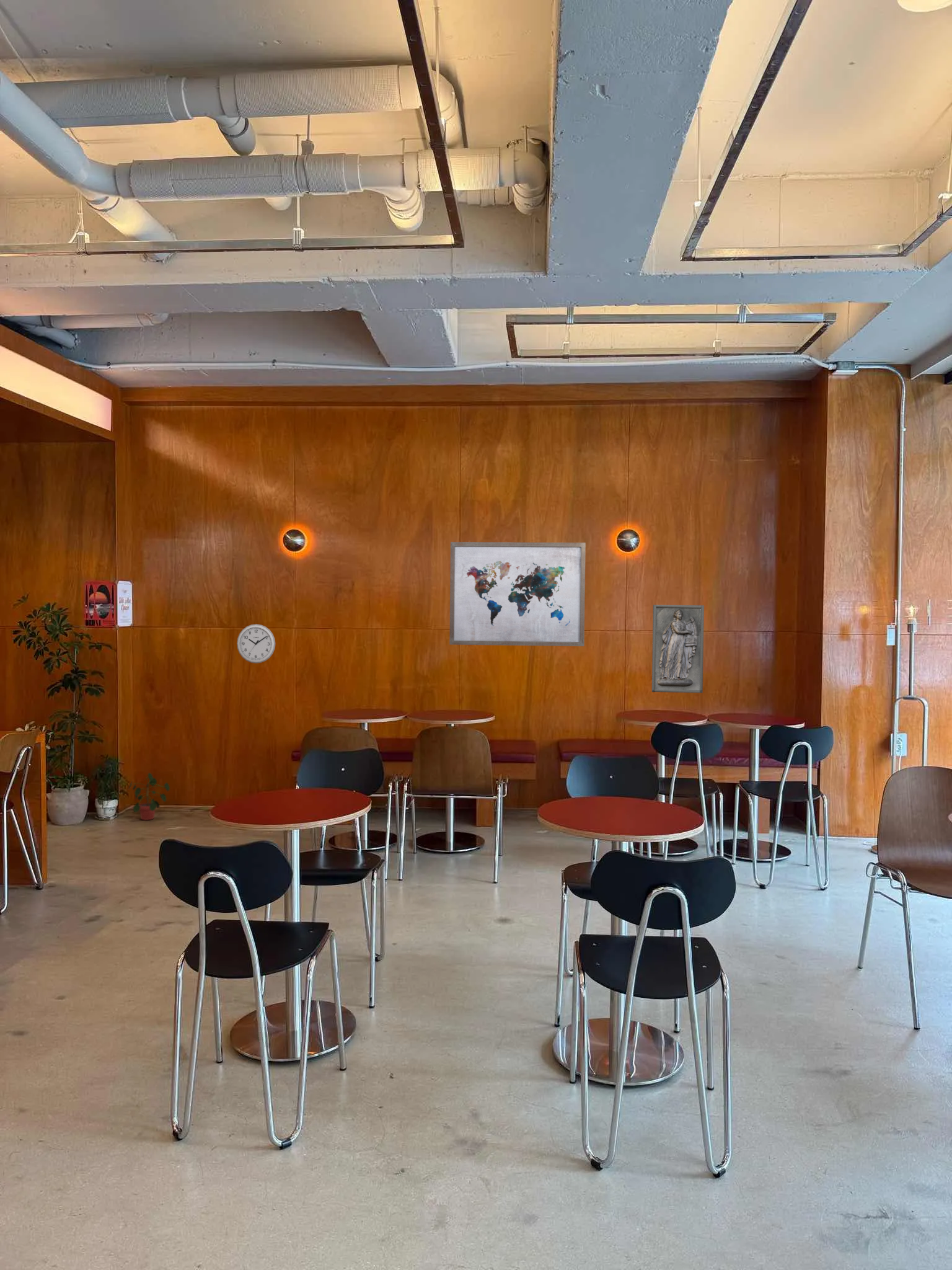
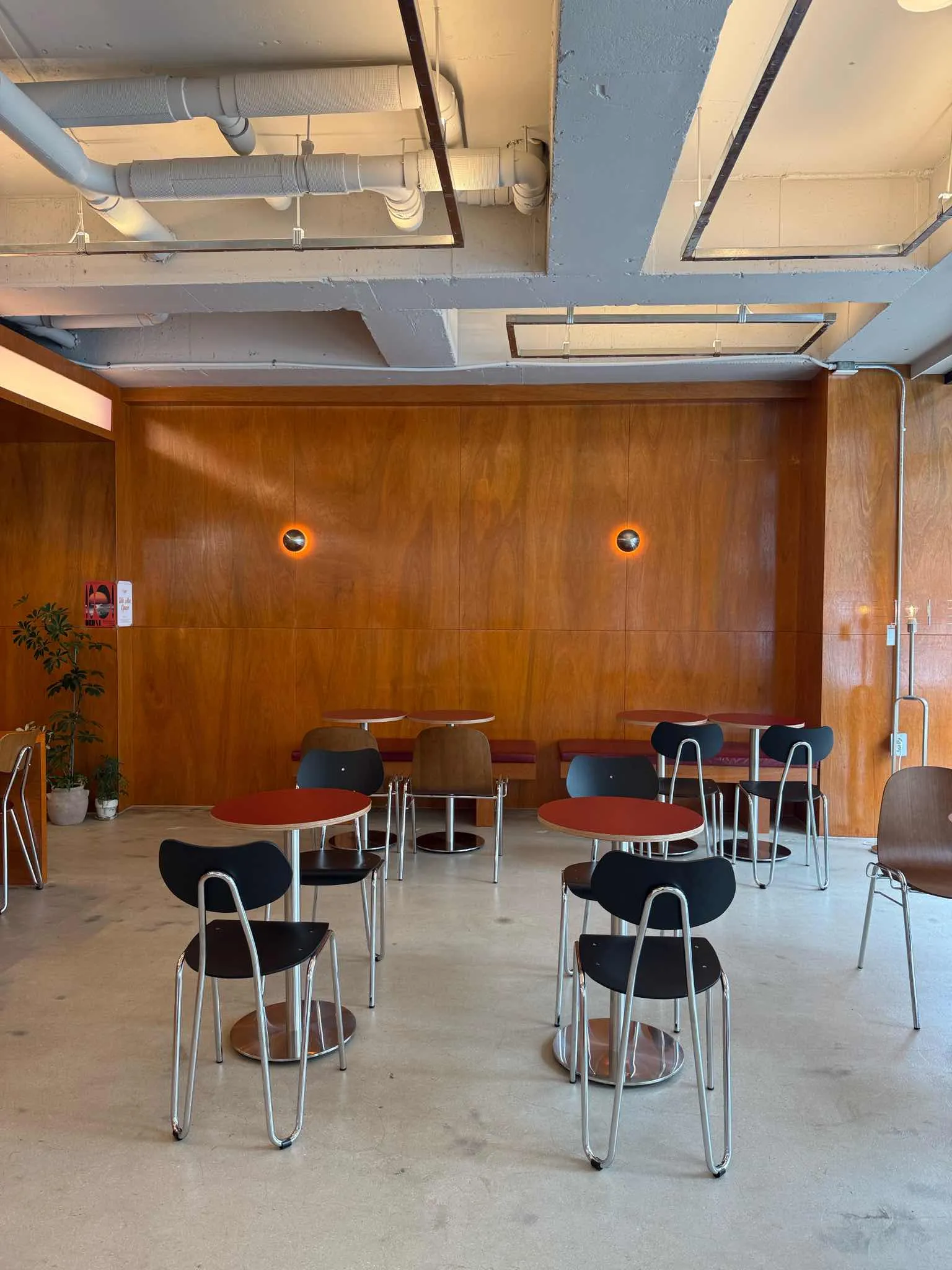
- relief panel [651,604,705,693]
- wall art [449,541,586,647]
- wall clock [236,624,276,664]
- potted plant [128,772,170,821]
